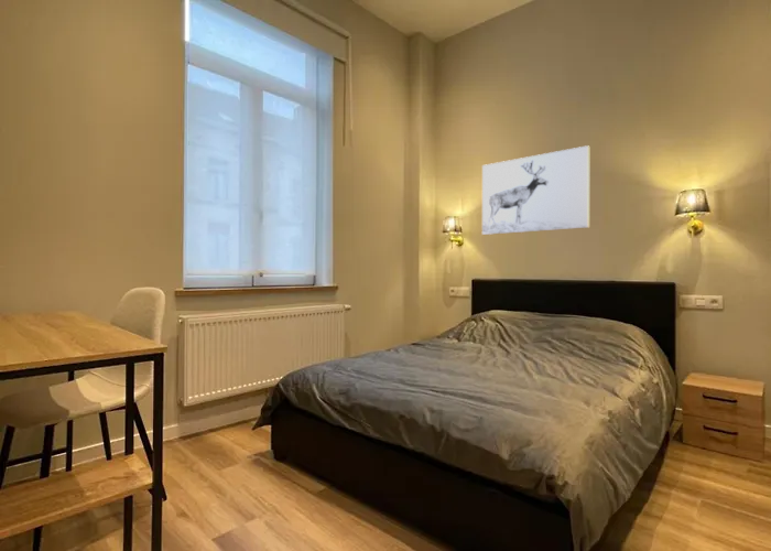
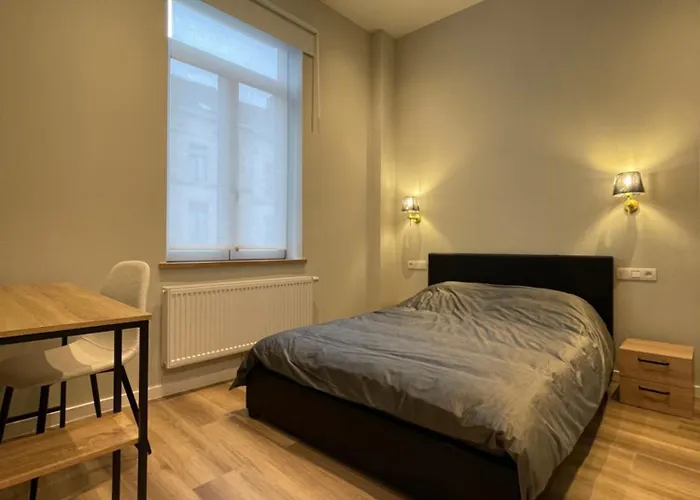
- wall art [481,144,590,236]
